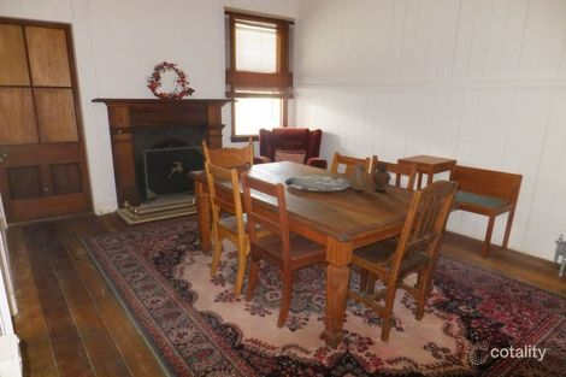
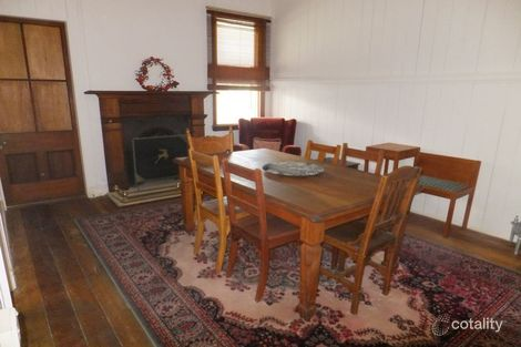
- vase [348,161,393,192]
